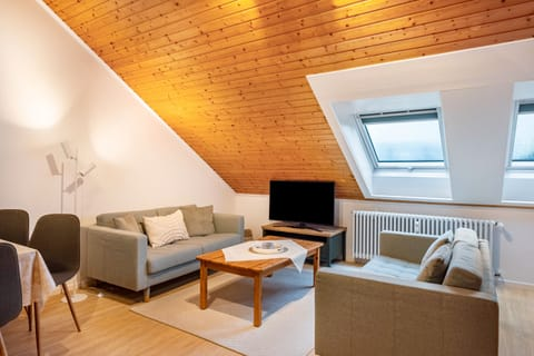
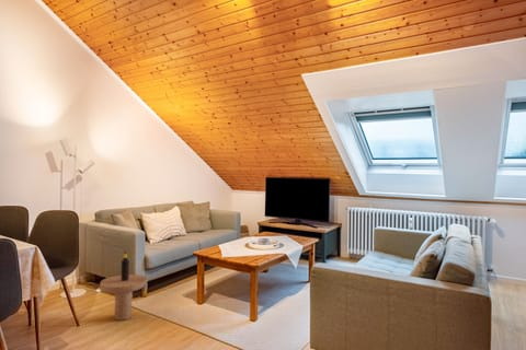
+ side table [99,250,148,322]
